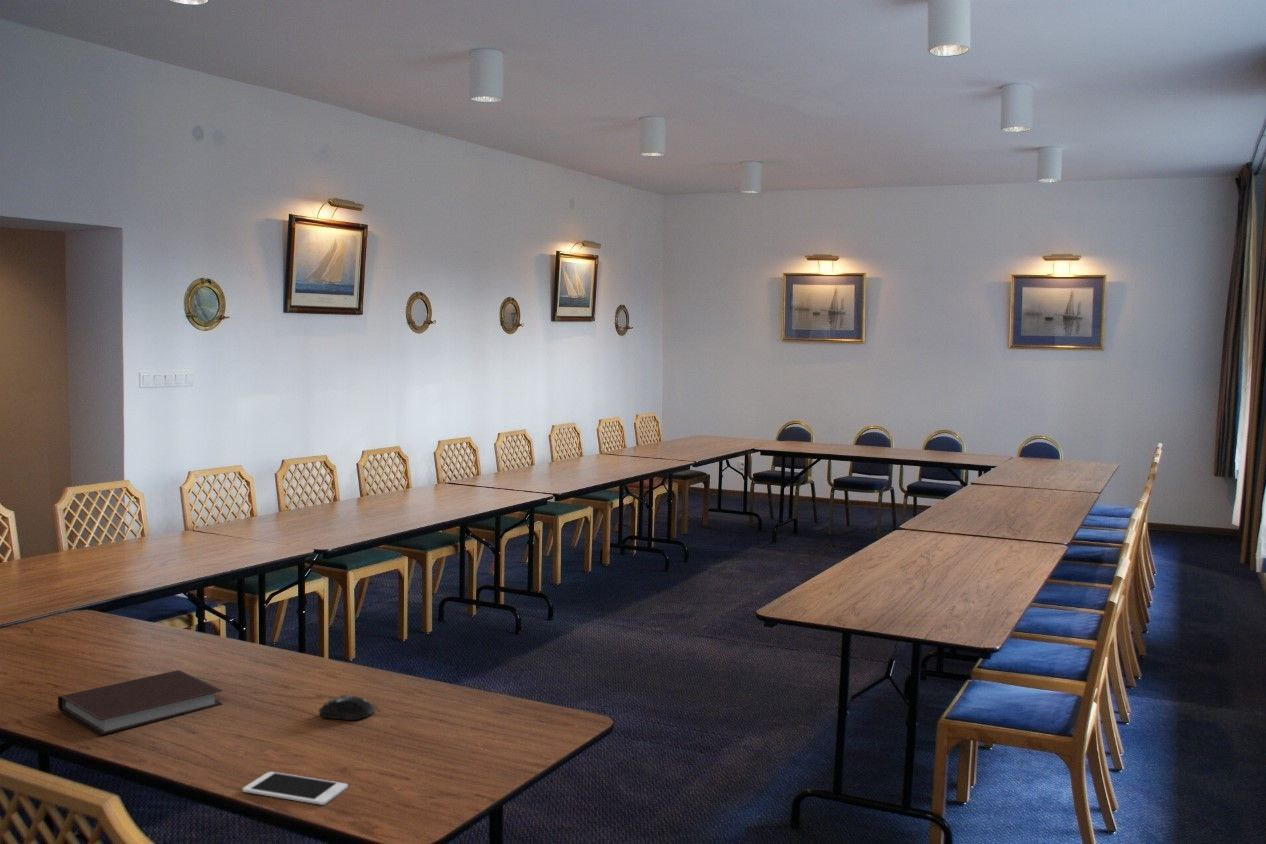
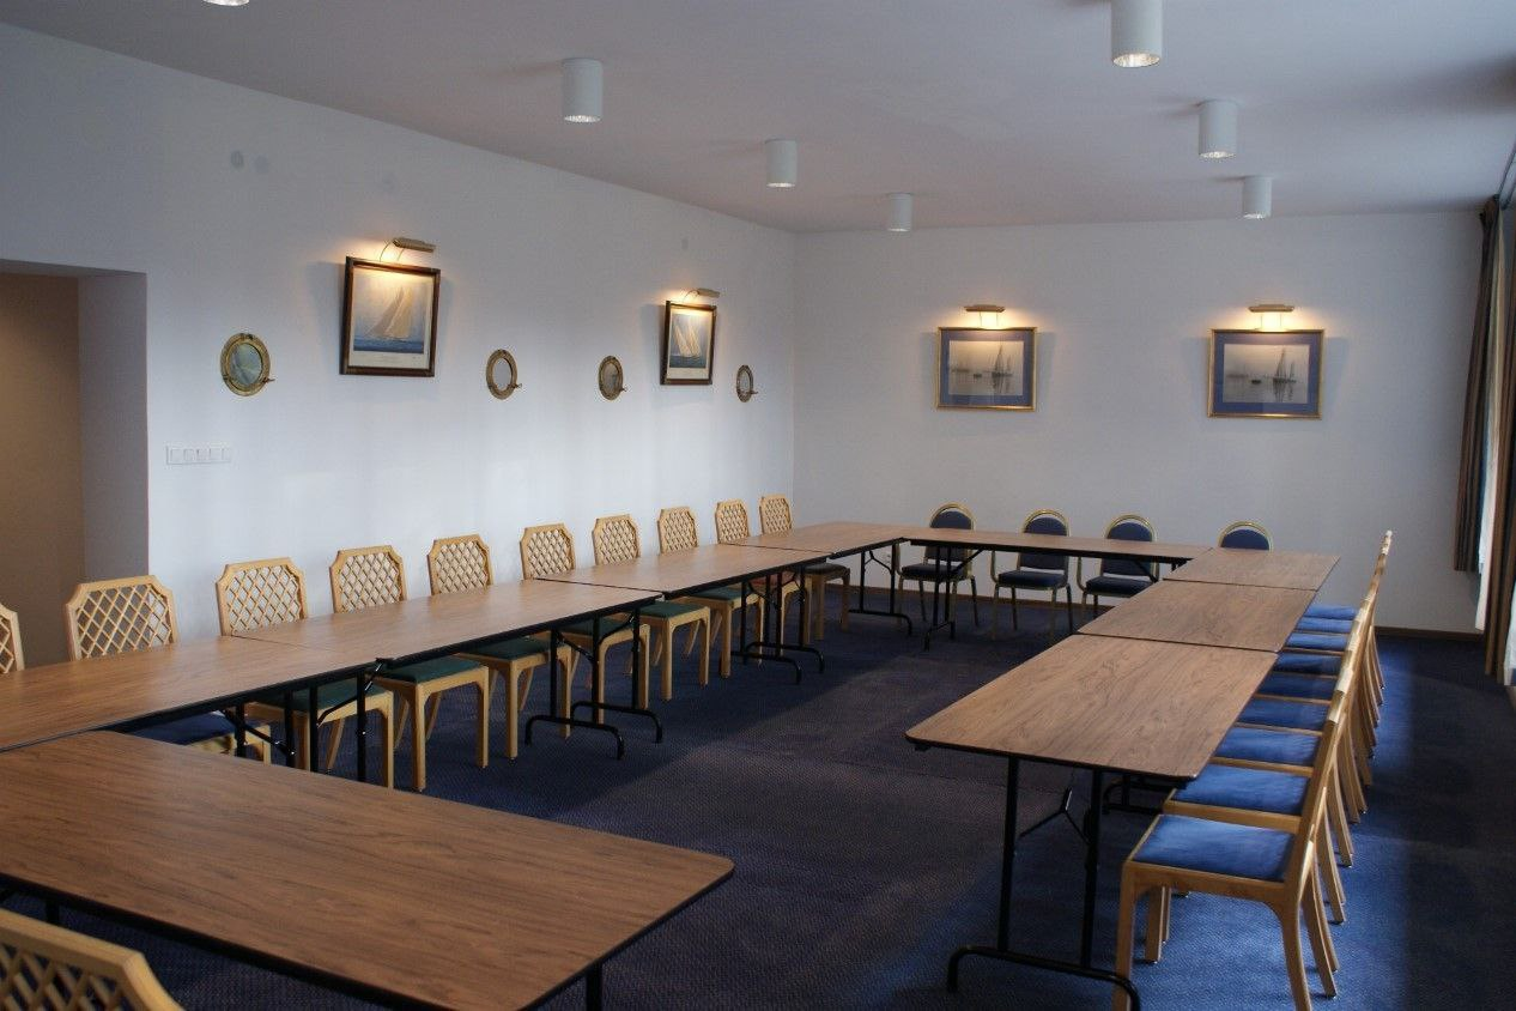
- notebook [57,669,224,736]
- computer mouse [318,694,376,721]
- cell phone [242,771,349,806]
